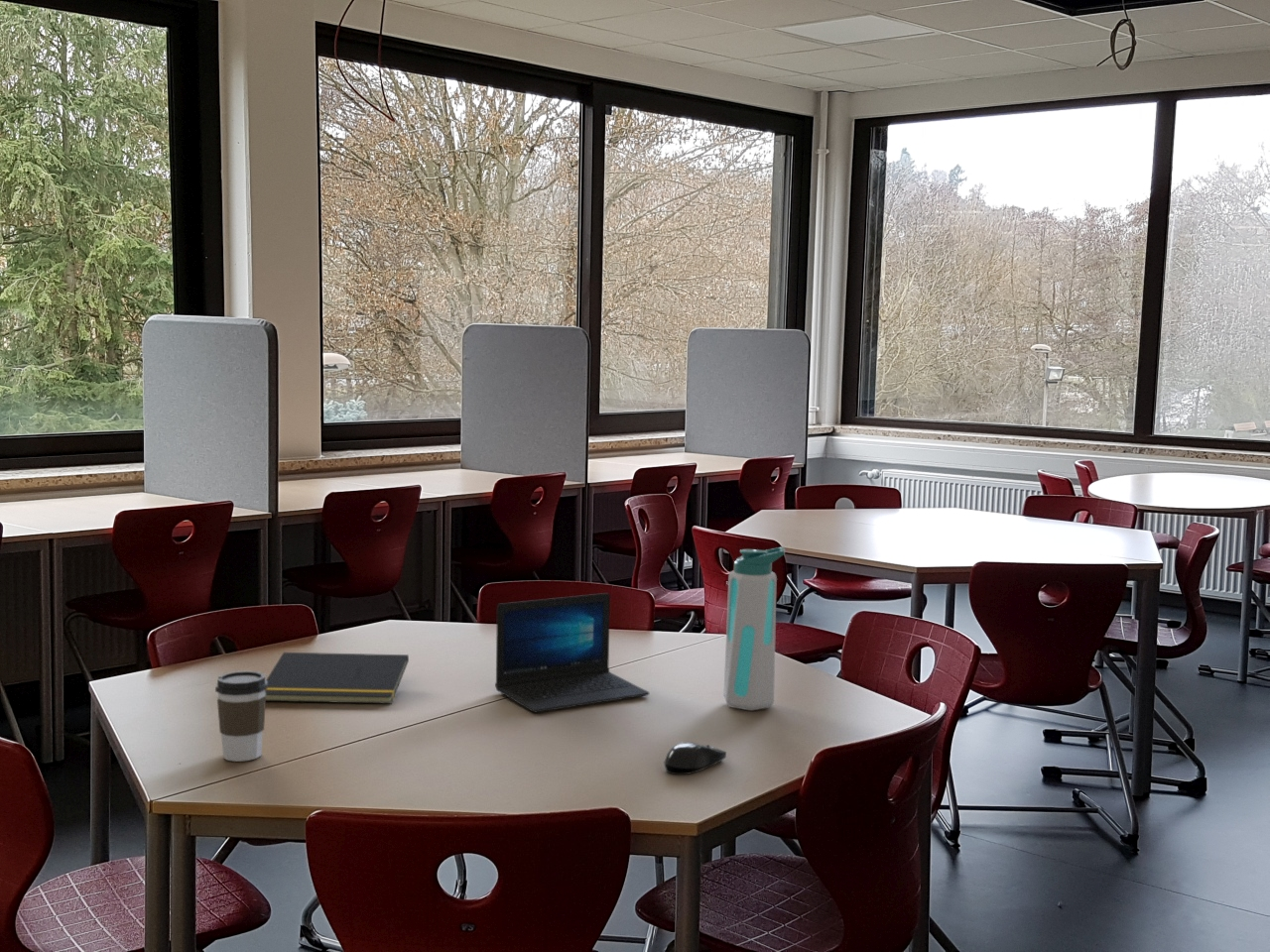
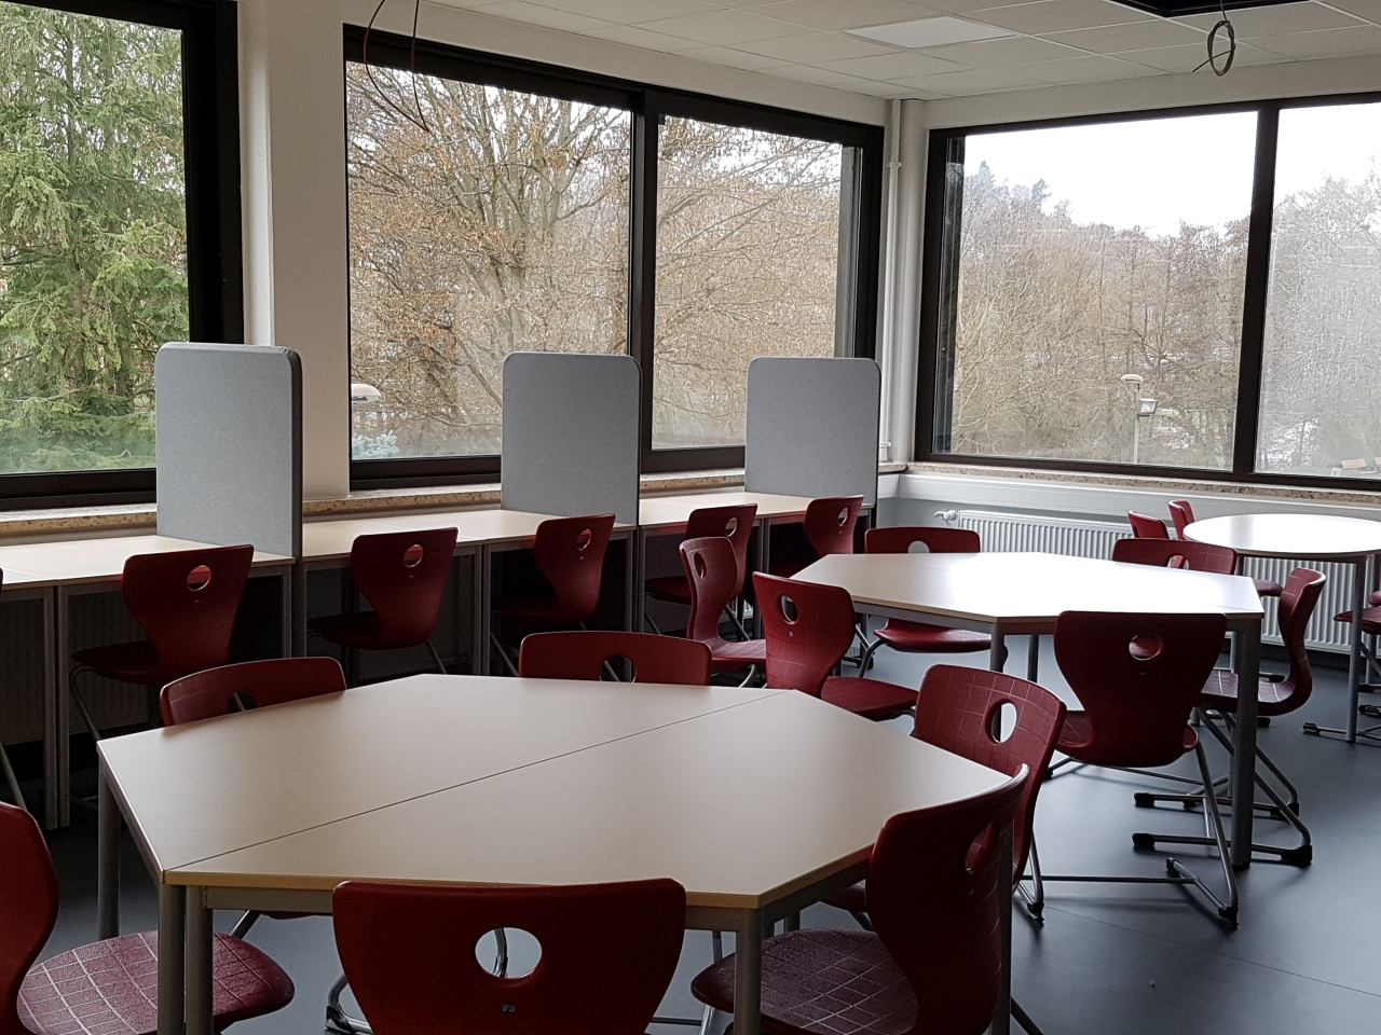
- coffee cup [214,670,267,763]
- laptop [494,592,650,713]
- notepad [265,652,410,705]
- computer mouse [663,741,727,775]
- water bottle [722,545,787,712]
